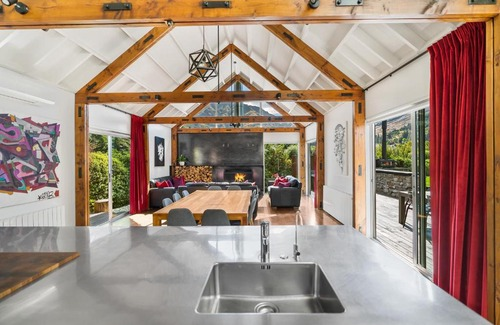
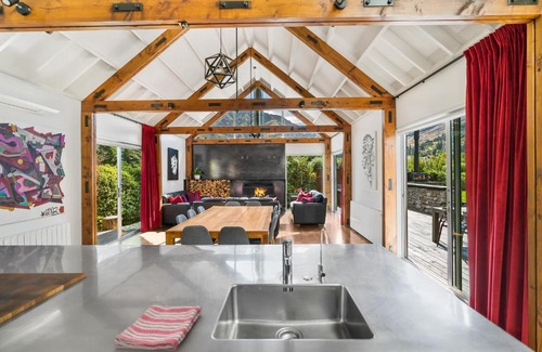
+ dish towel [113,304,203,352]
